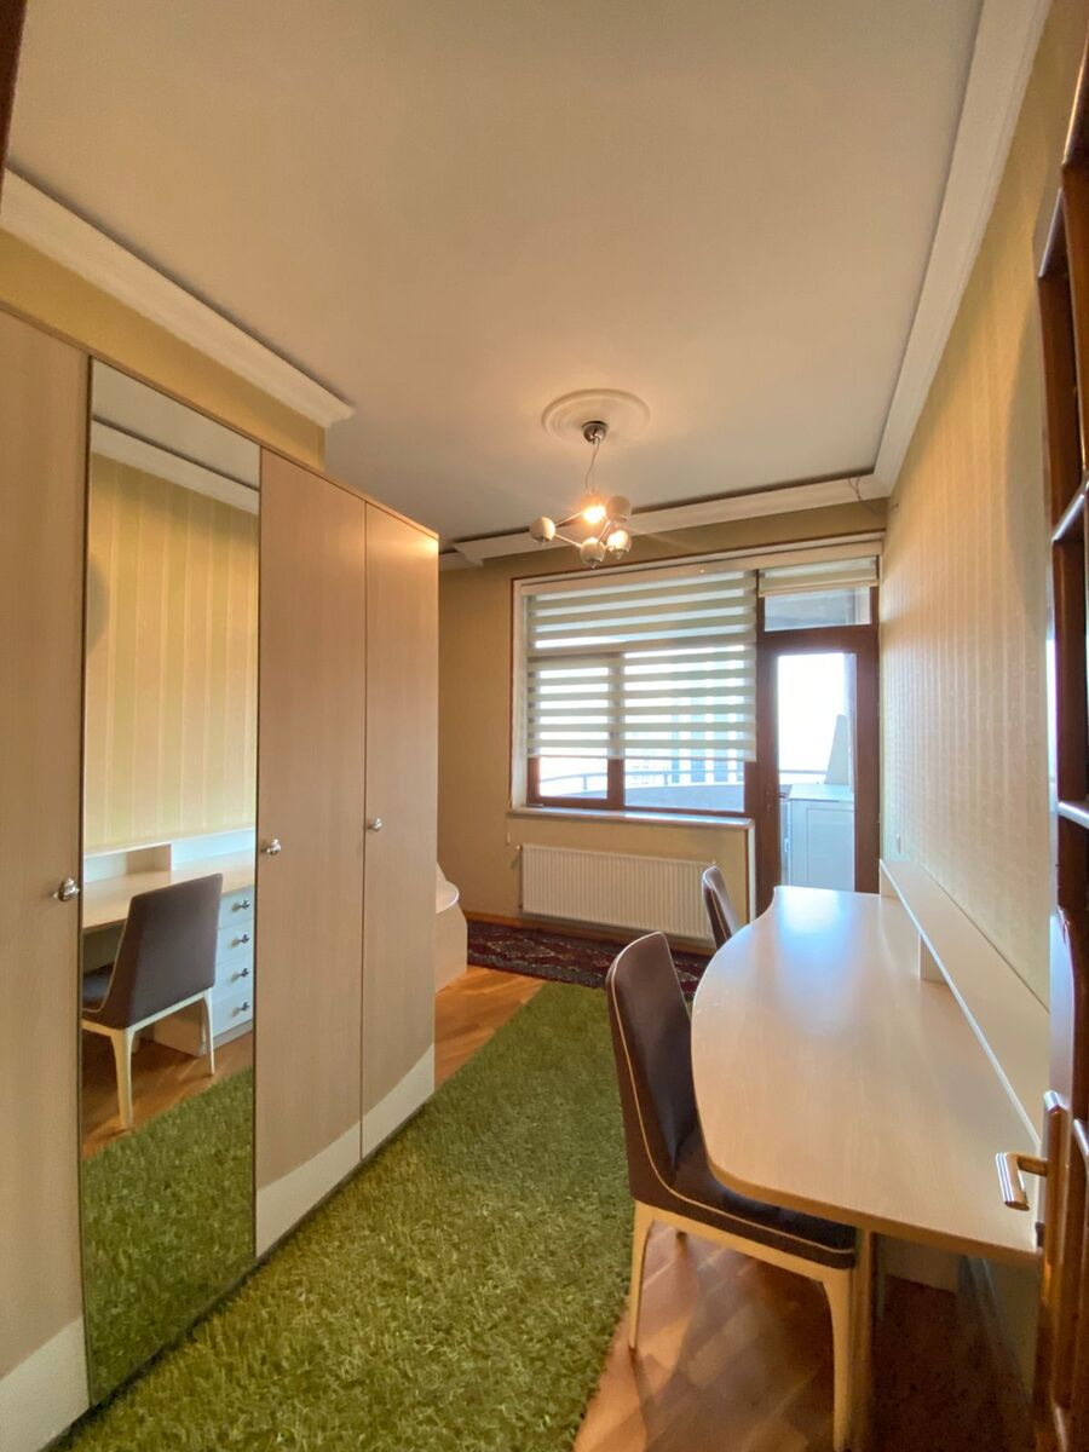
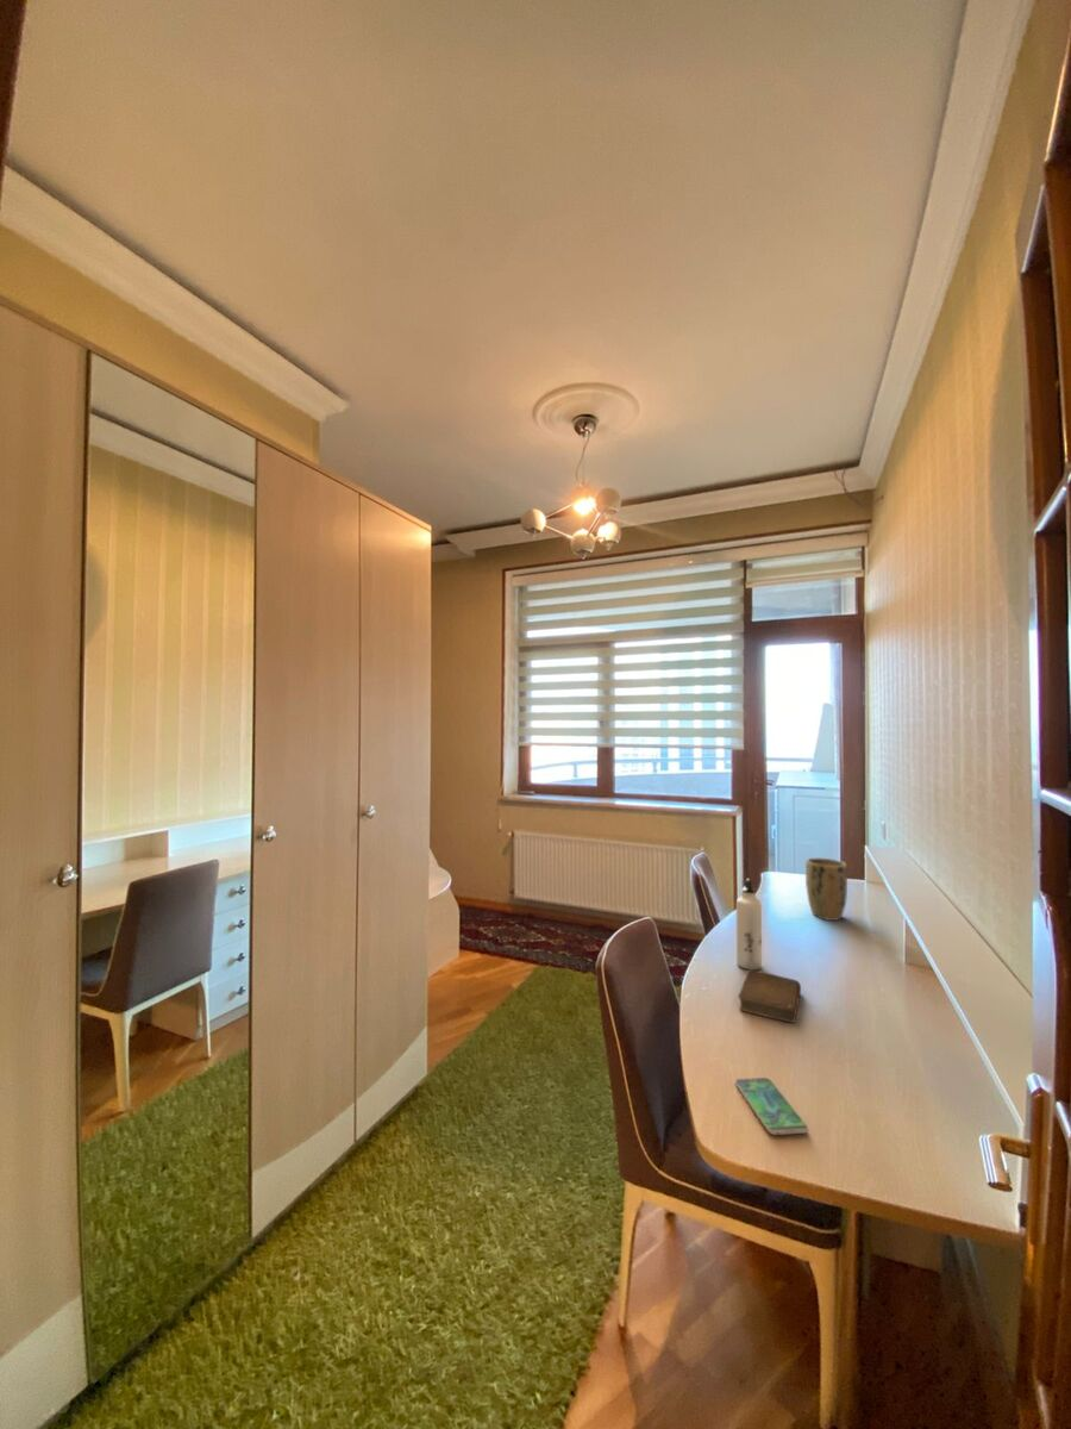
+ book [738,969,802,1023]
+ smartphone [734,1077,809,1136]
+ plant pot [804,857,848,922]
+ water bottle [735,878,763,971]
